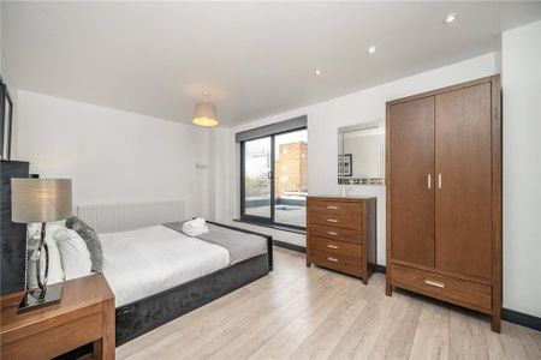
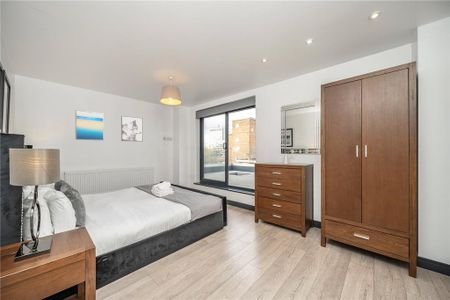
+ wall art [120,115,144,142]
+ wall art [74,109,105,141]
